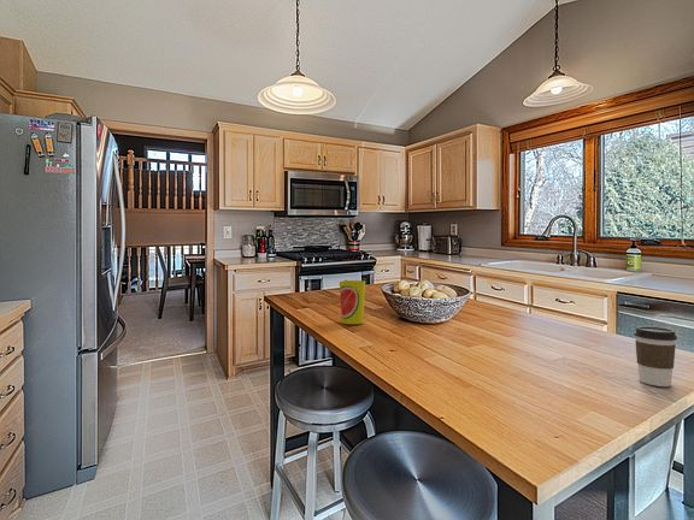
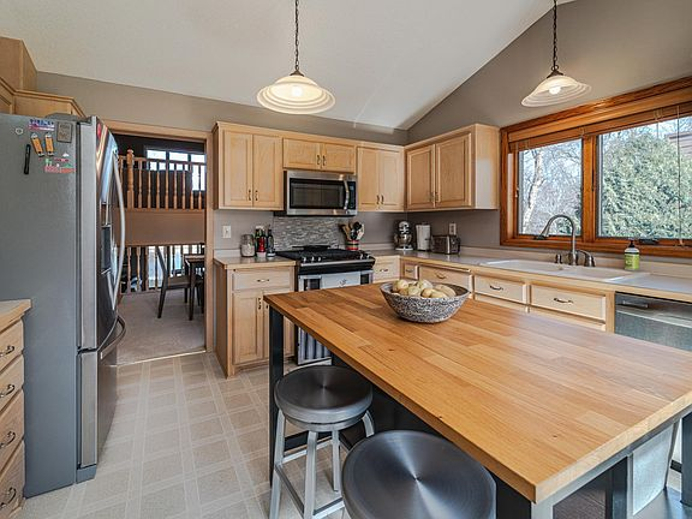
- cup [339,279,366,325]
- coffee cup [633,325,678,388]
